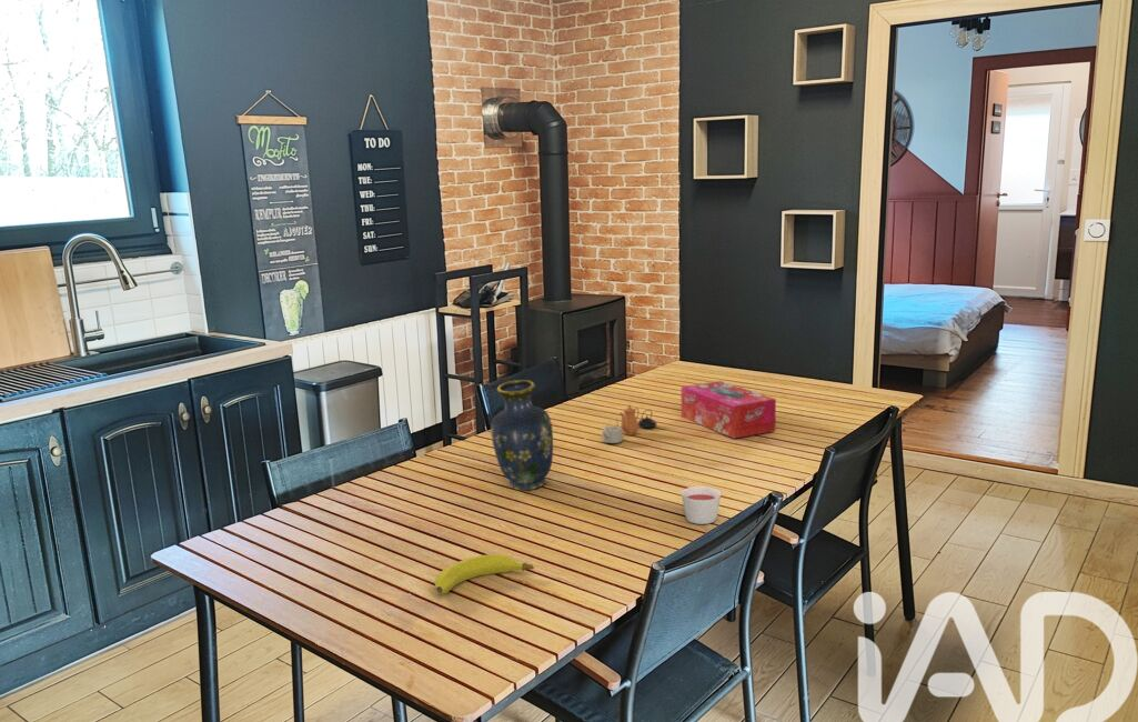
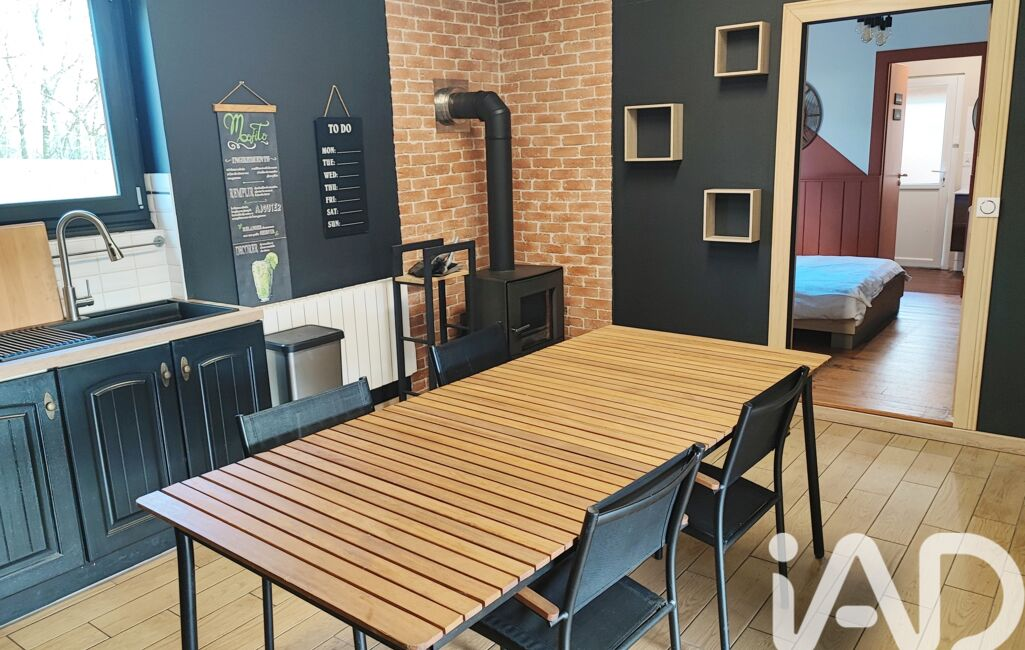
- candle [681,485,722,525]
- tissue box [681,380,777,440]
- fruit [434,553,535,595]
- teapot [602,404,658,444]
- vase [490,379,554,492]
